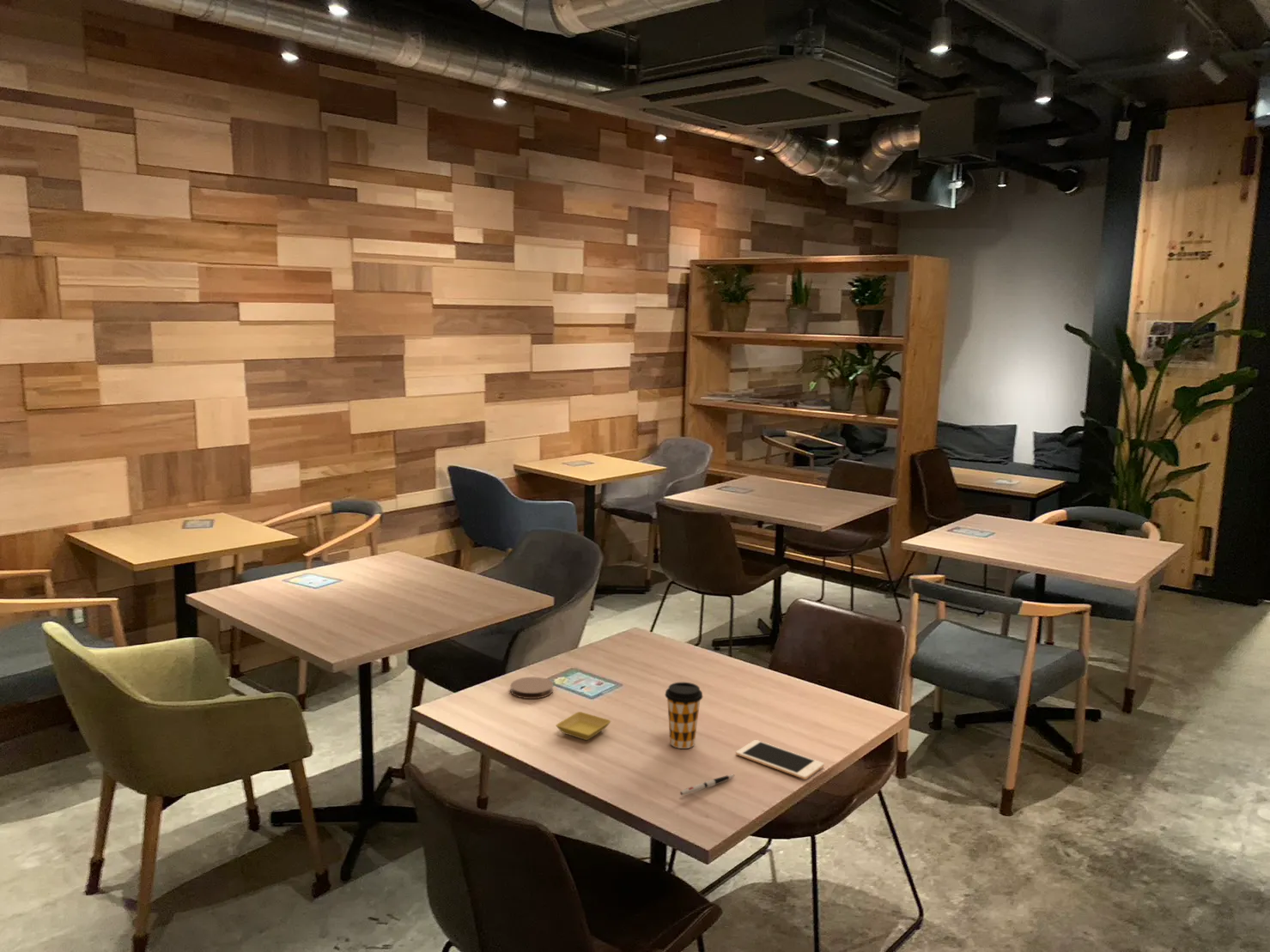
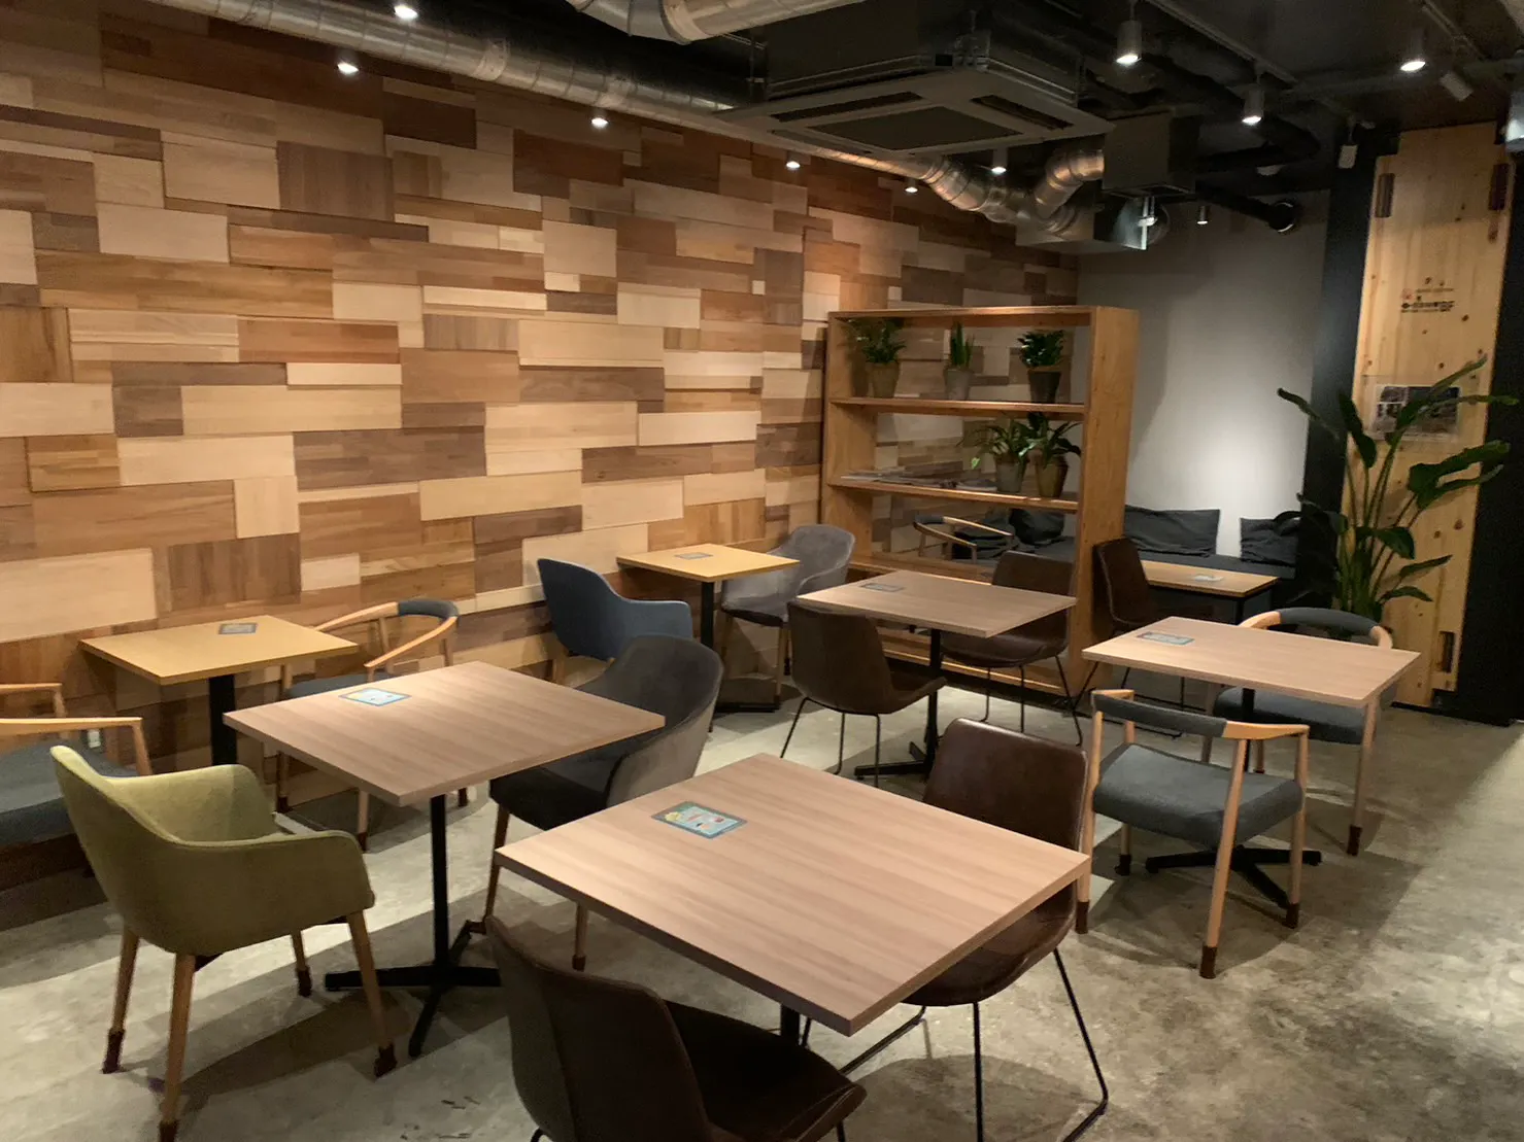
- cell phone [735,739,825,780]
- coffee cup [664,682,703,749]
- pen [679,774,735,796]
- coaster [509,676,554,700]
- saucer [556,711,611,741]
